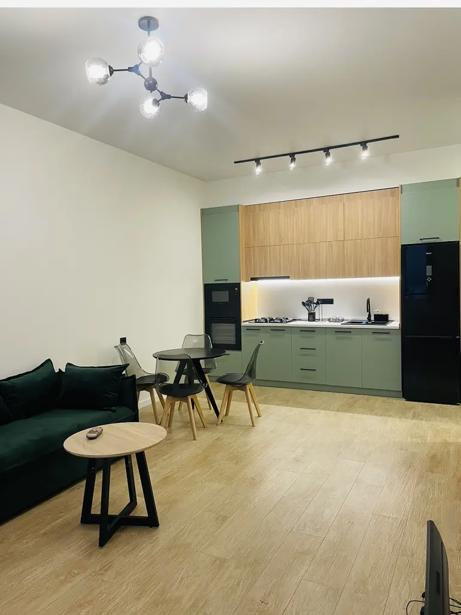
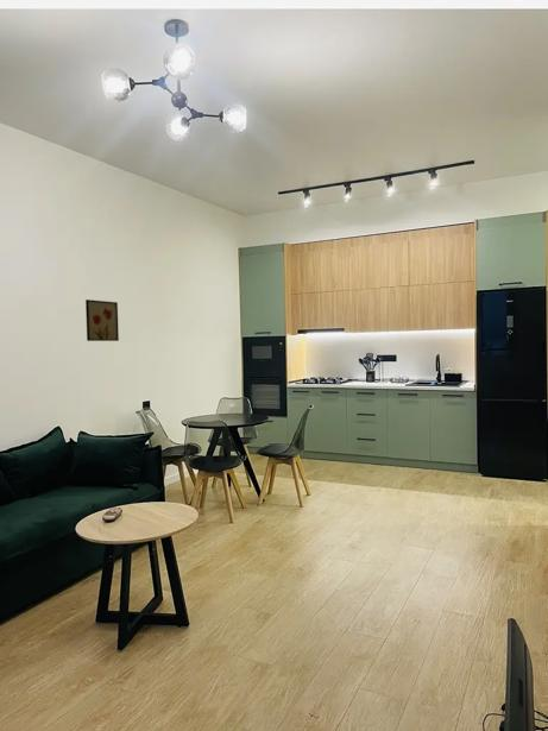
+ wall art [84,298,120,342]
